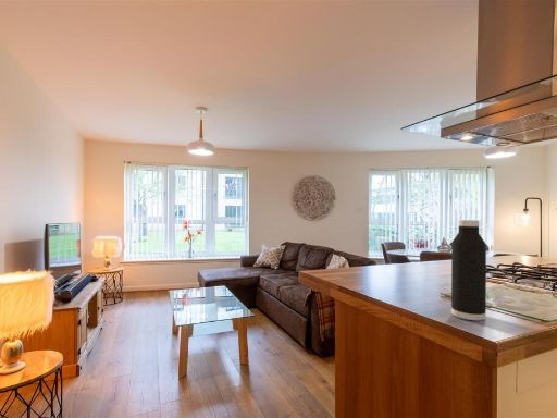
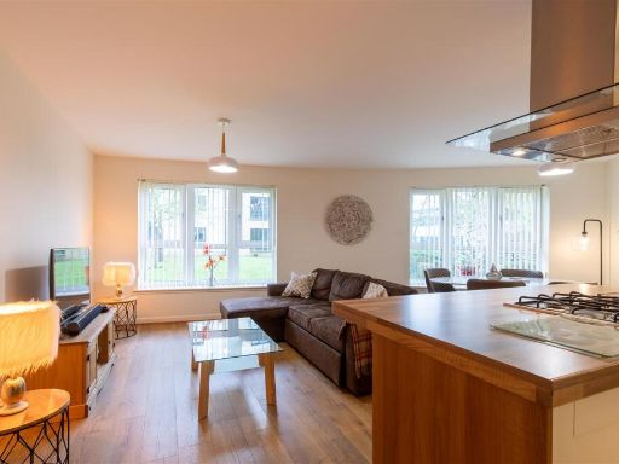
- water bottle [450,219,487,321]
